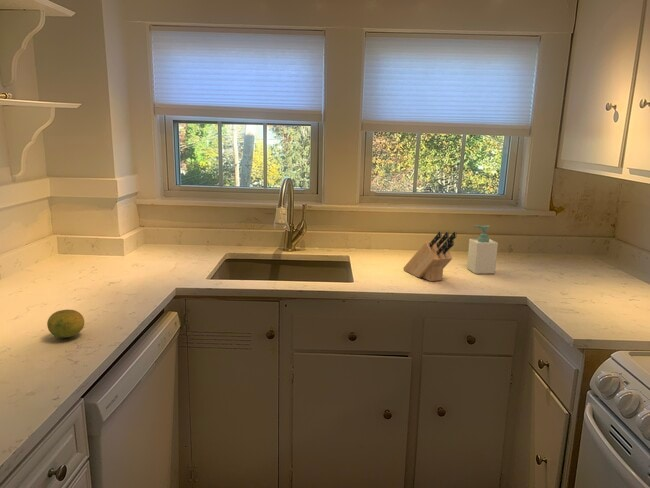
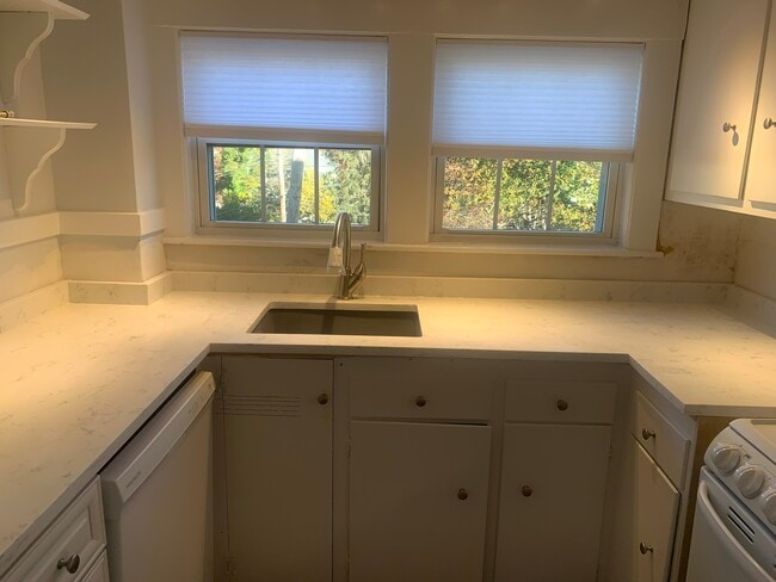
- soap bottle [466,224,499,275]
- knife block [402,230,457,282]
- fruit [46,309,85,339]
